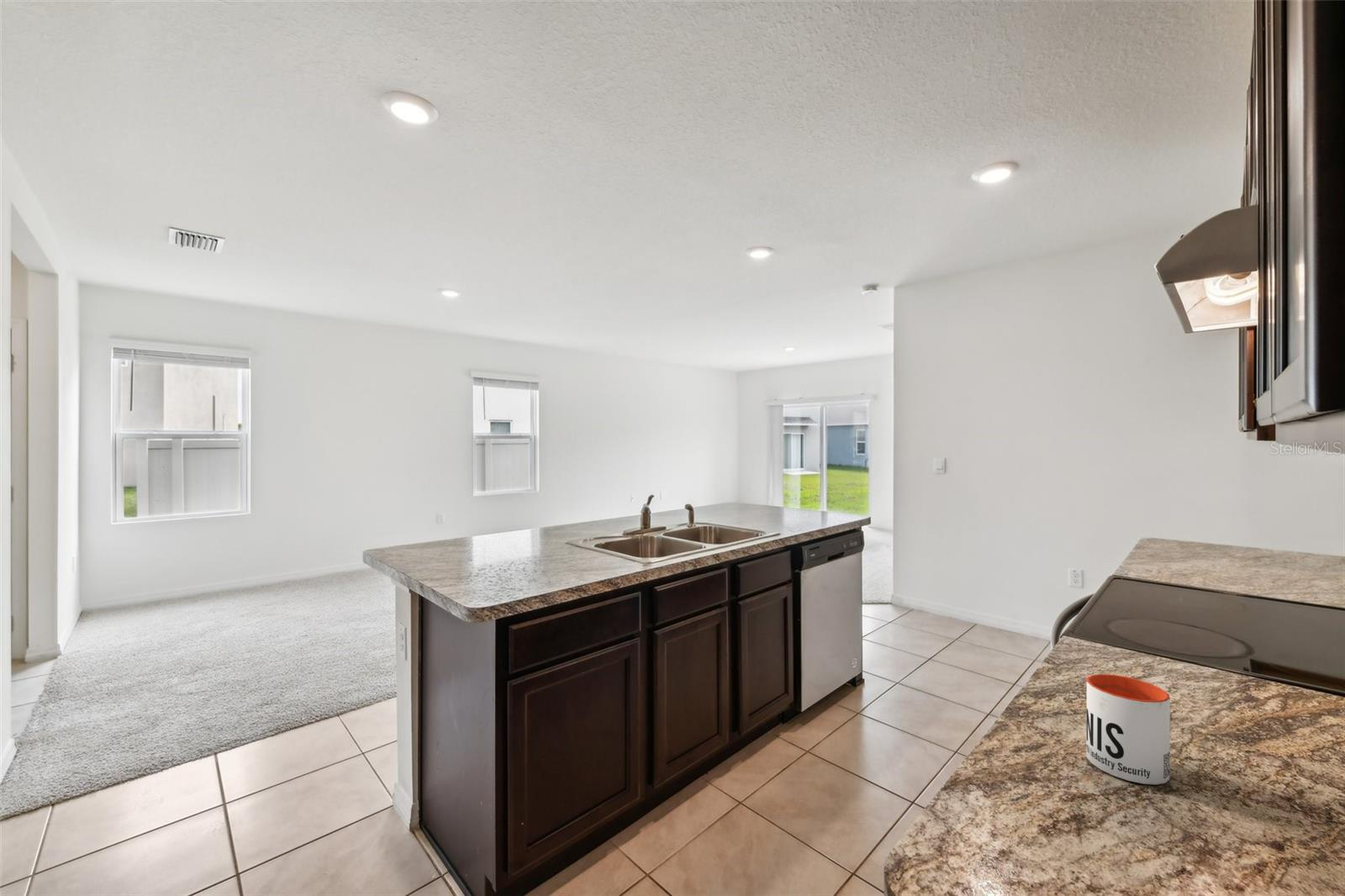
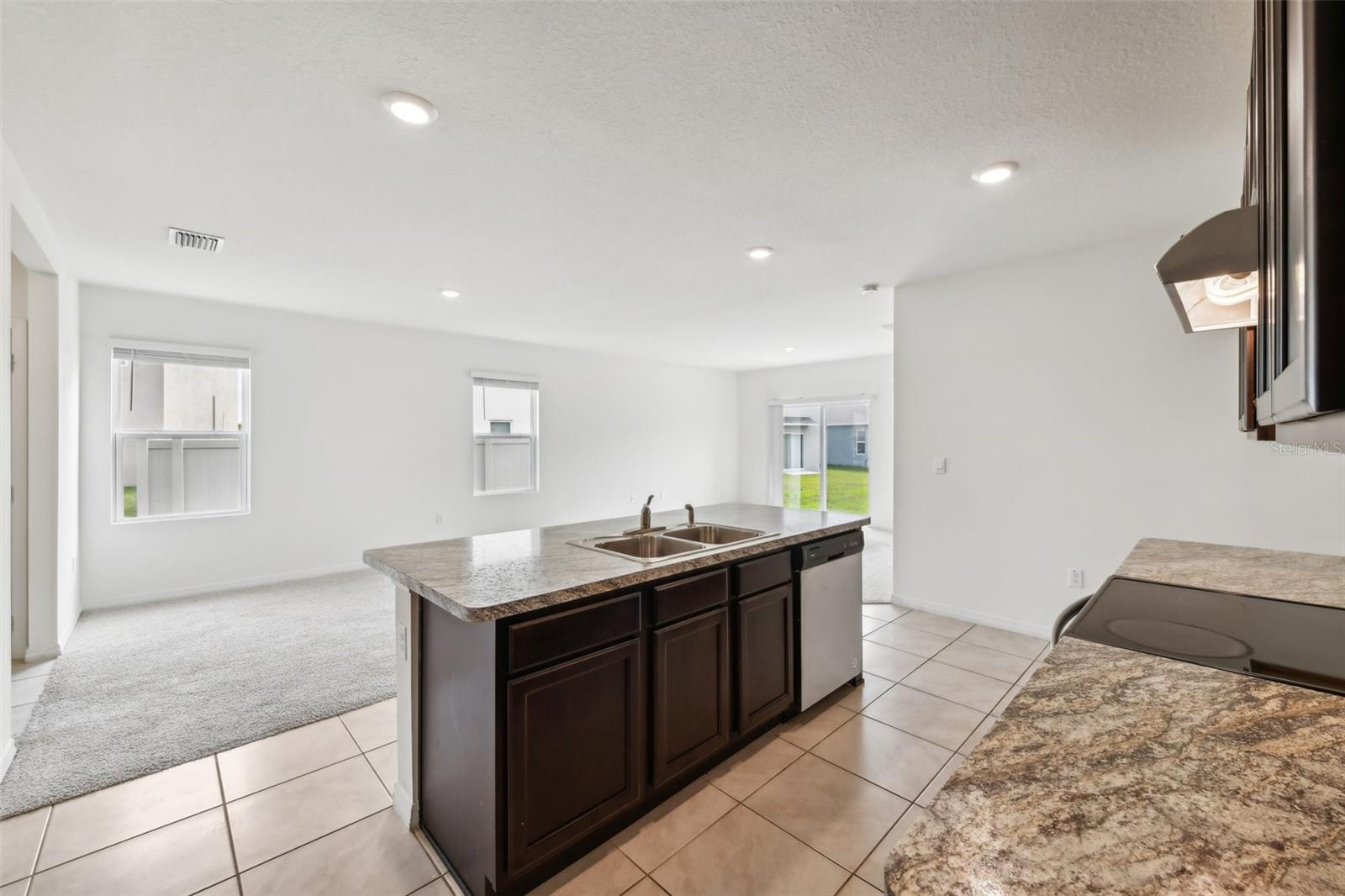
- mug [1085,673,1171,785]
